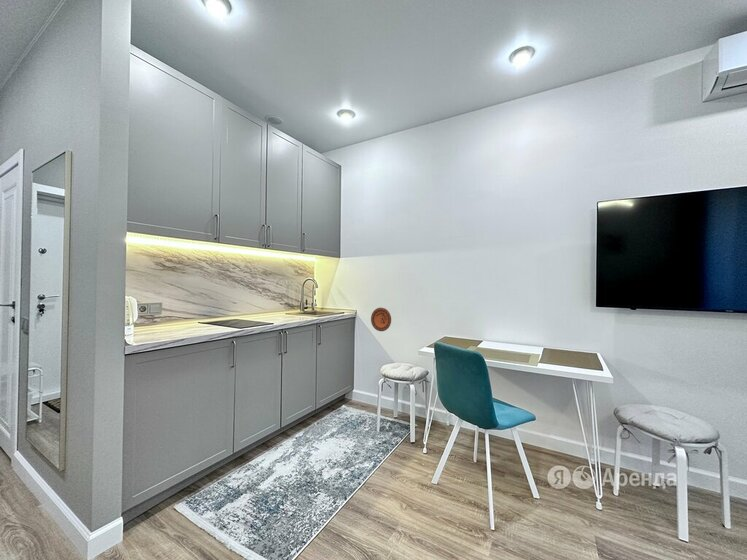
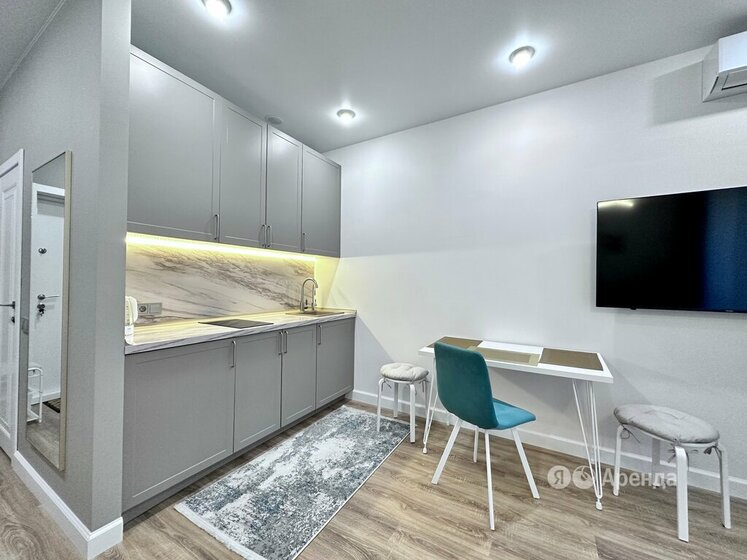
- decorative plate [370,307,392,332]
